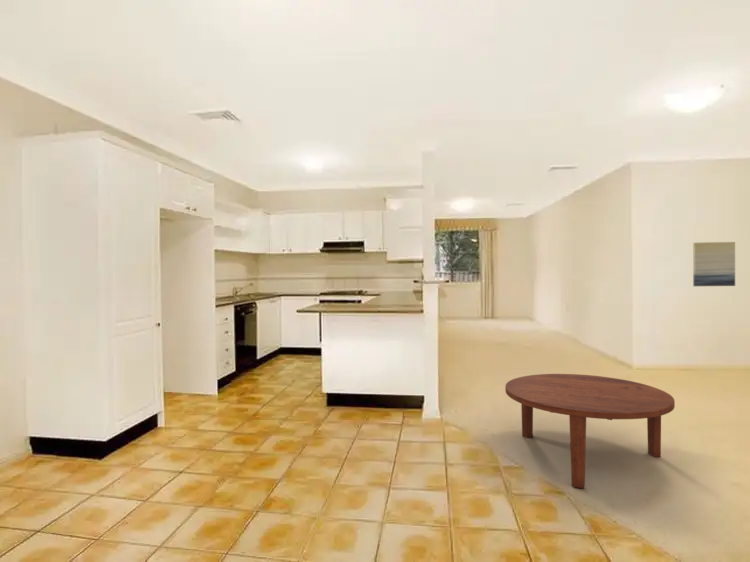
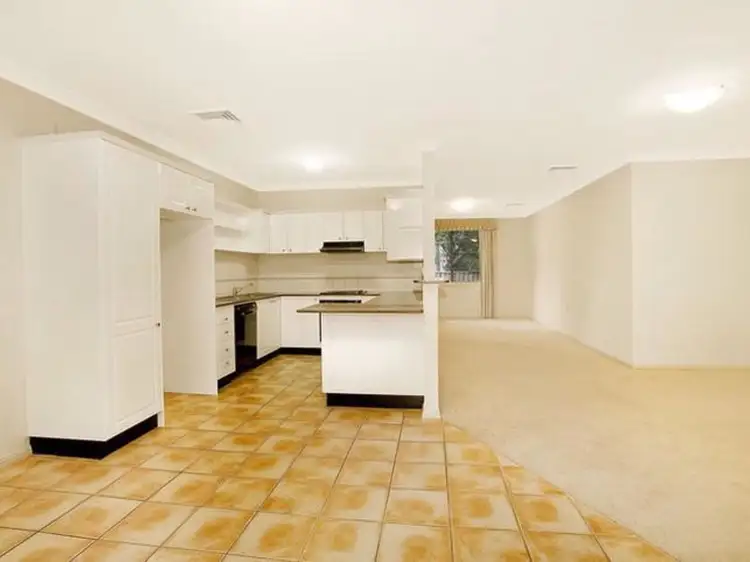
- coffee table [504,373,676,490]
- wall art [692,241,736,287]
